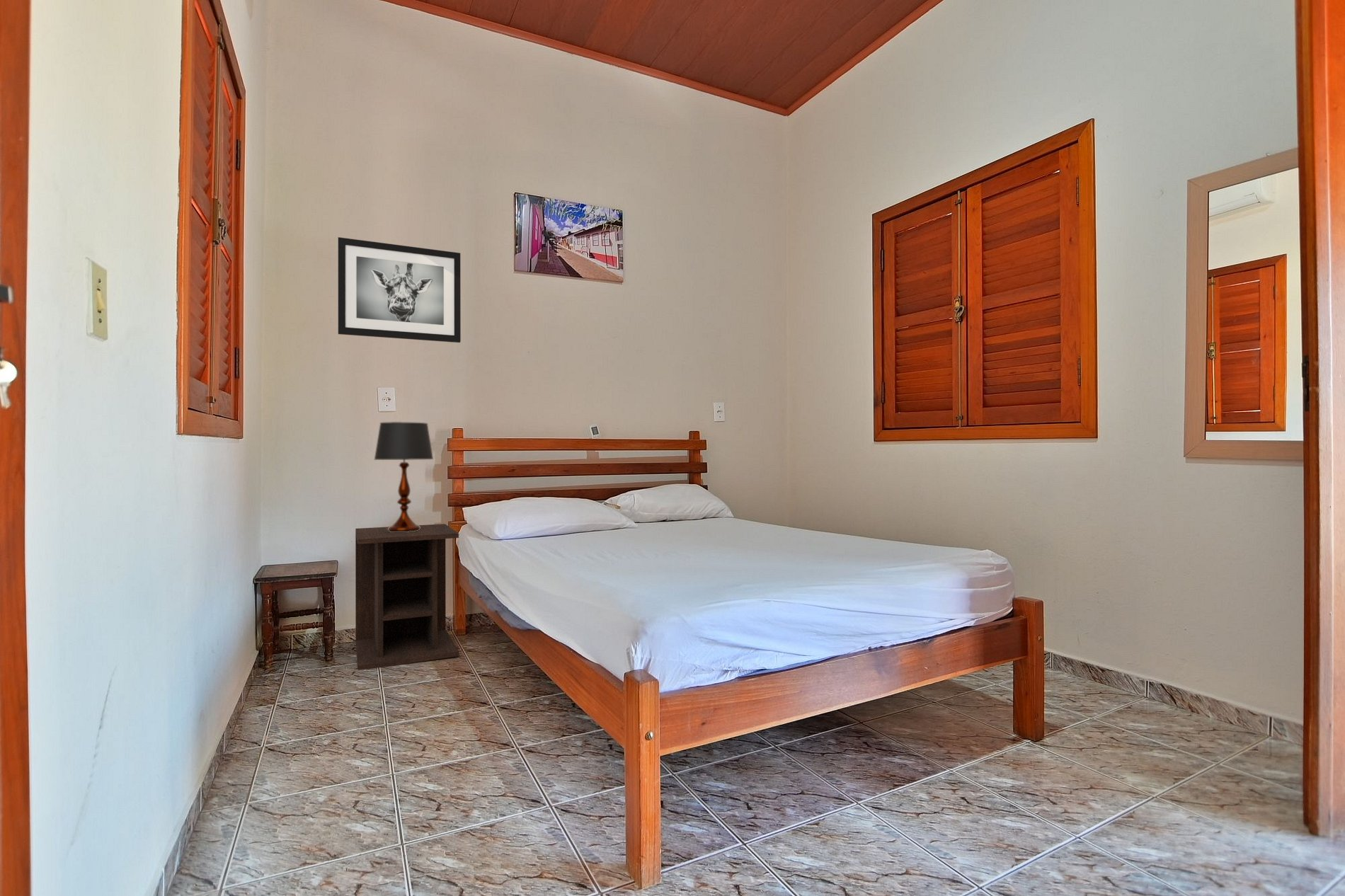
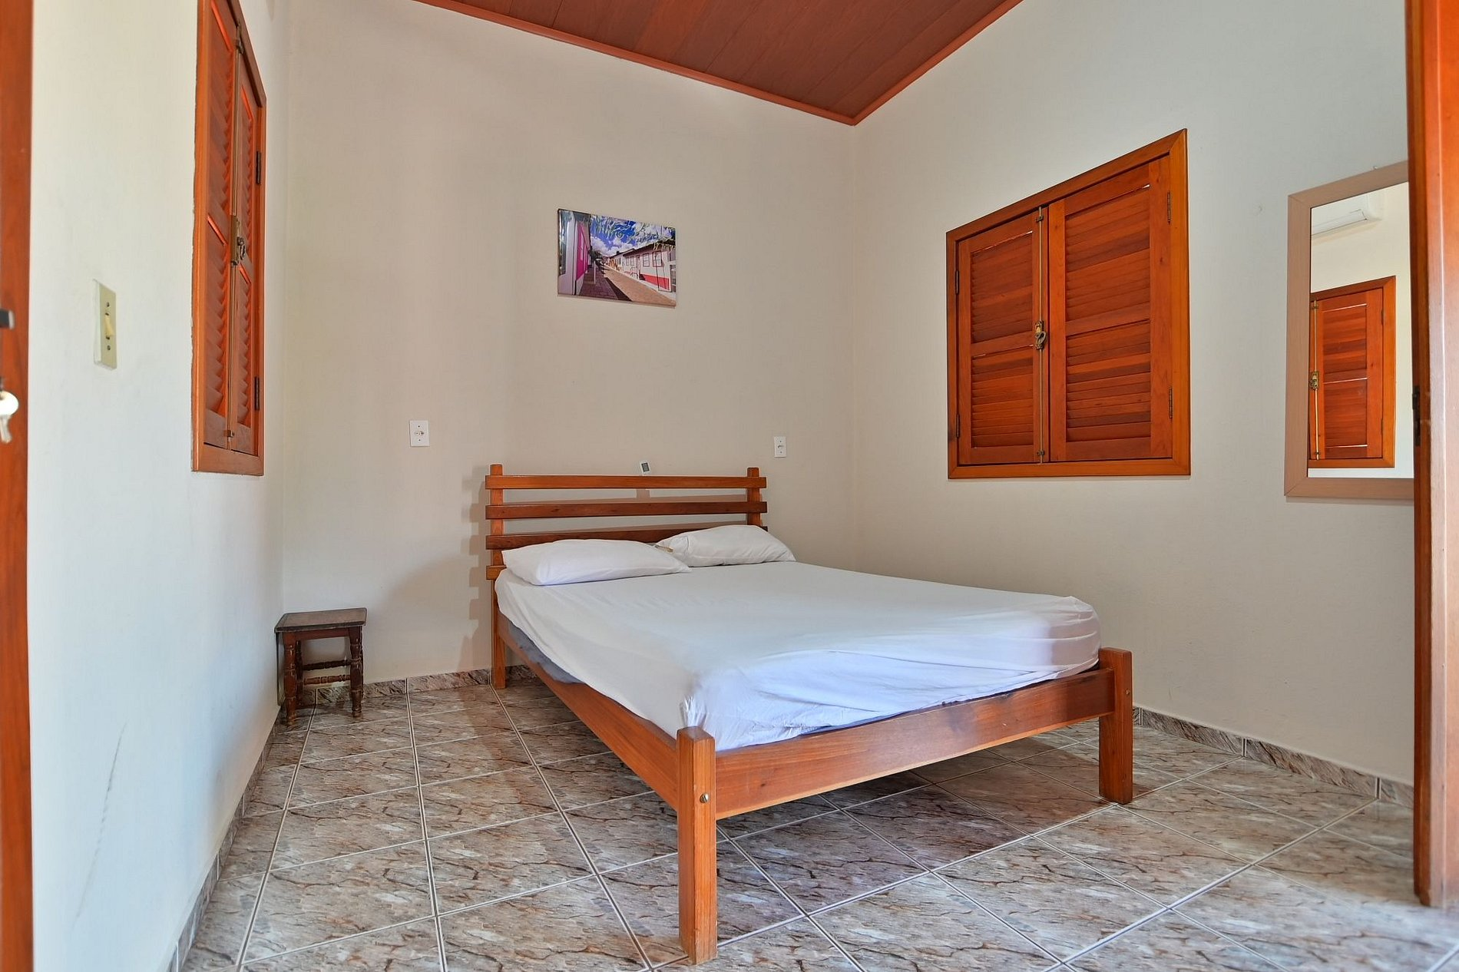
- nightstand [355,523,459,671]
- wall art [338,236,462,343]
- table lamp [373,421,434,532]
